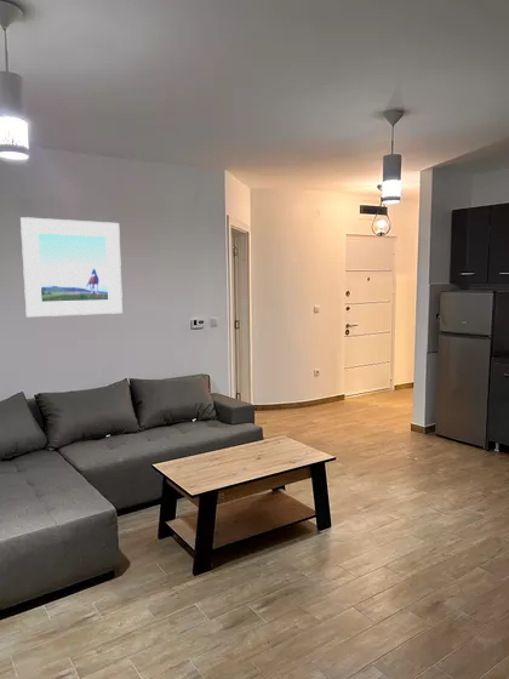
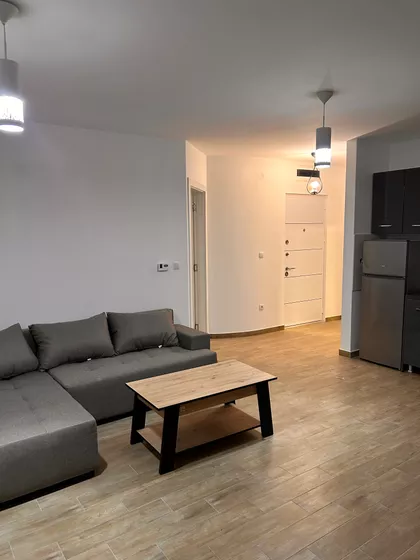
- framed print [19,216,124,318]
